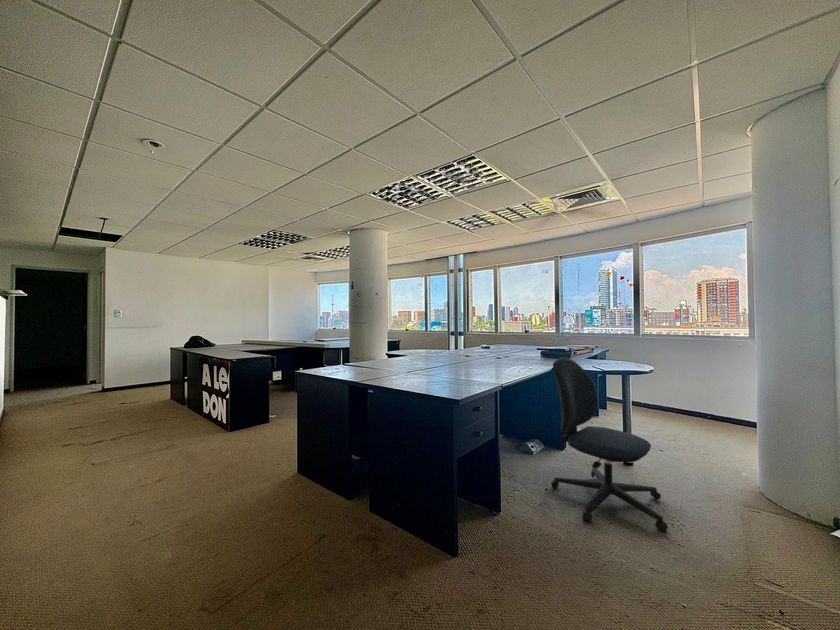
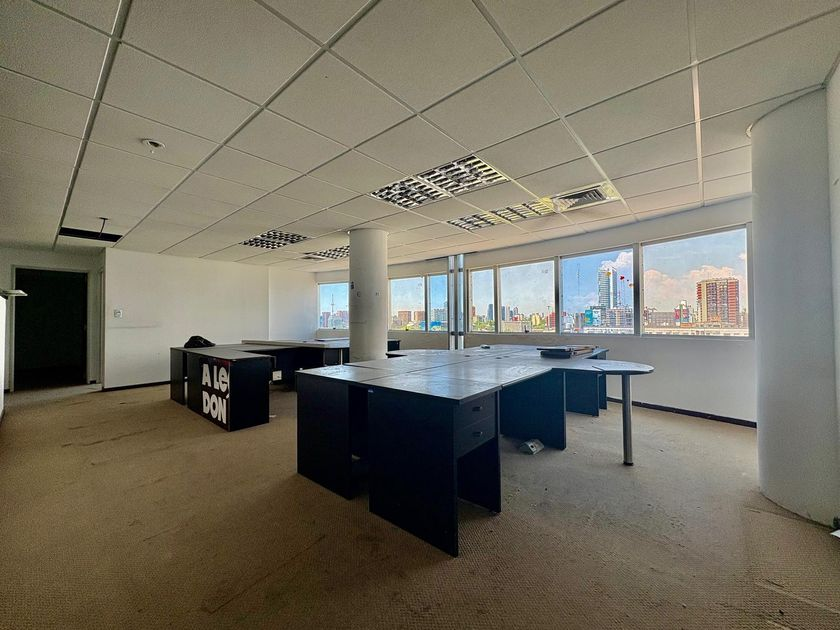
- office chair [550,356,669,533]
